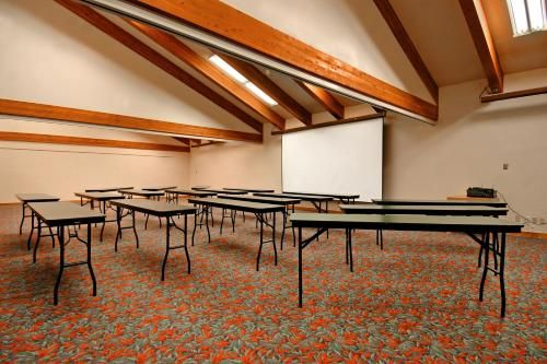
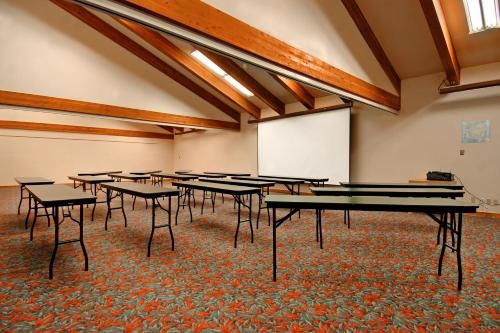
+ wall art [461,119,491,144]
